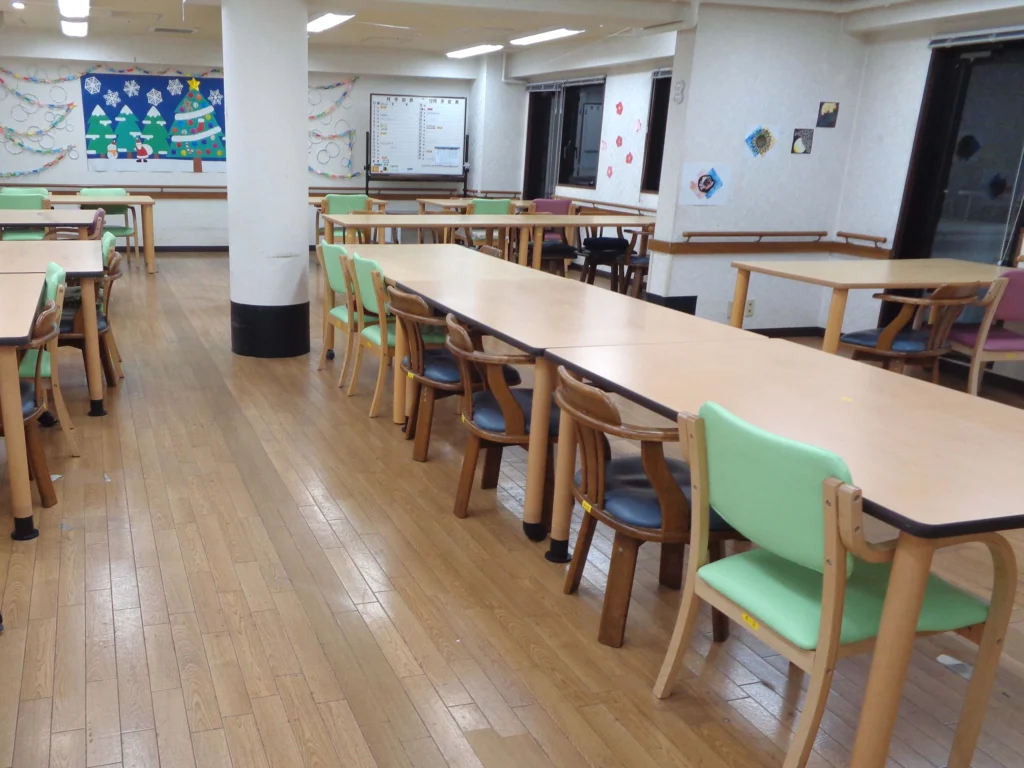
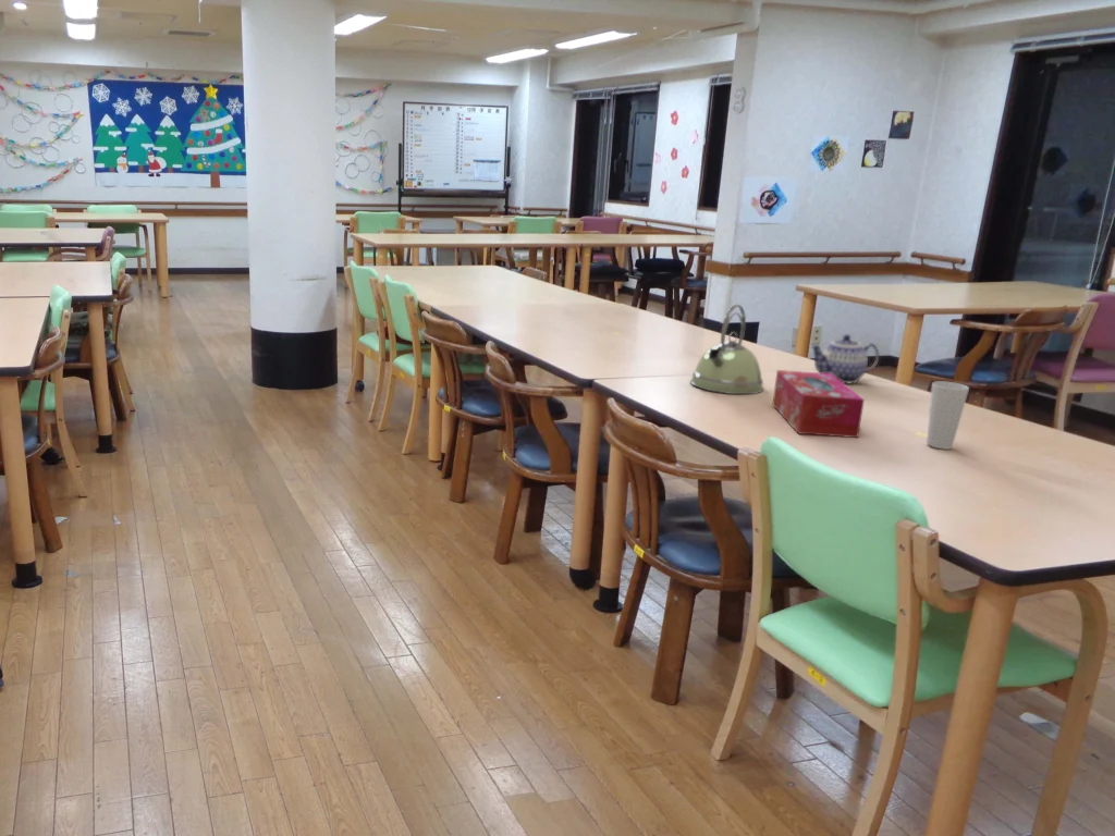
+ kettle [689,304,764,395]
+ tissue box [771,369,866,439]
+ teapot [810,333,880,384]
+ cup [926,380,970,451]
